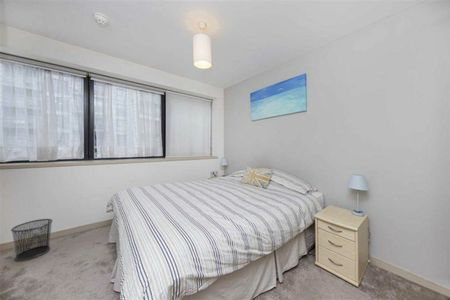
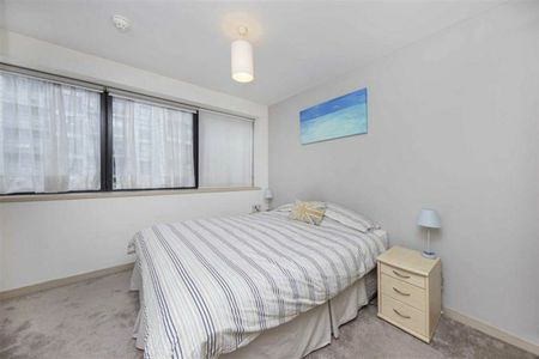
- waste bin [10,218,54,262]
